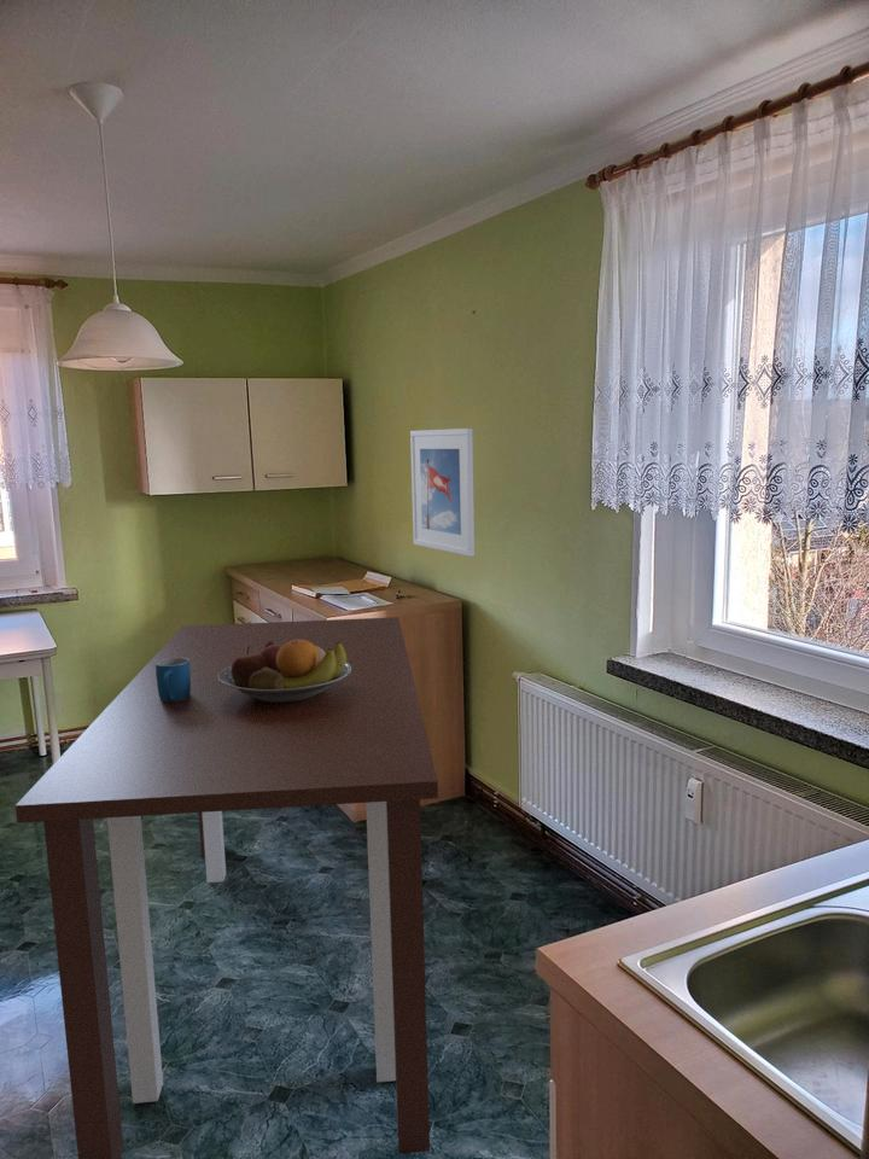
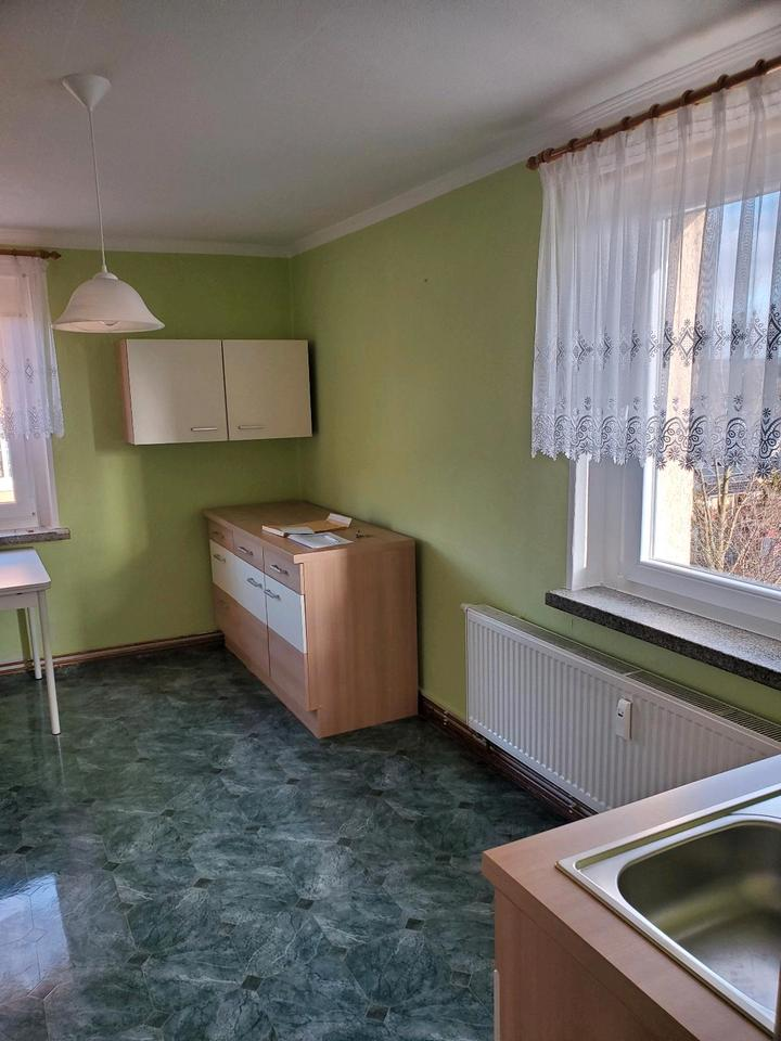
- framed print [409,427,476,558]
- mug [156,658,191,701]
- fruit bowl [218,640,351,703]
- dining table [14,616,439,1159]
